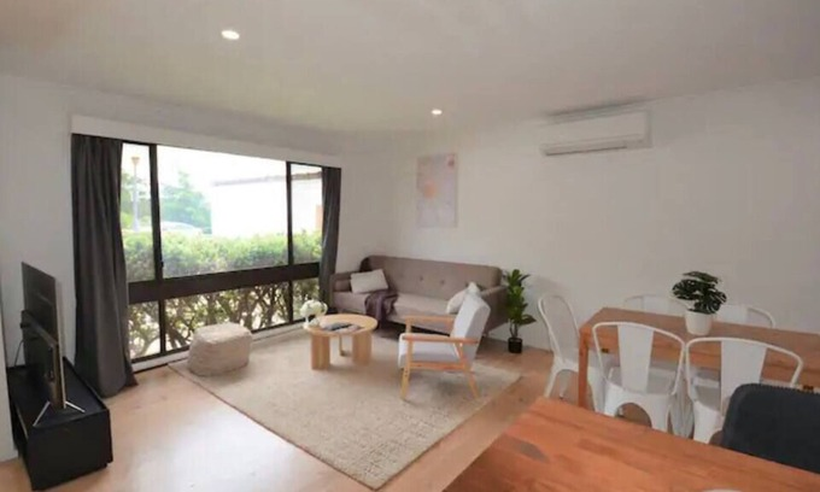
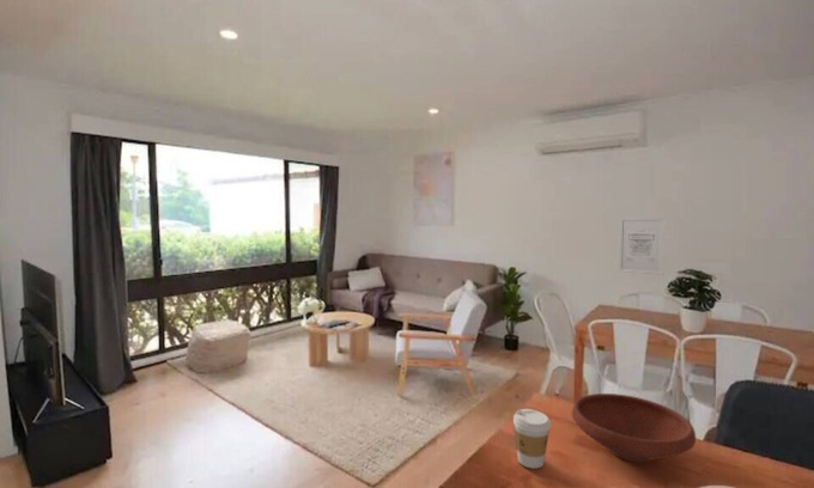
+ wall art [616,216,667,276]
+ coffee cup [512,408,552,470]
+ bowl [571,392,697,463]
